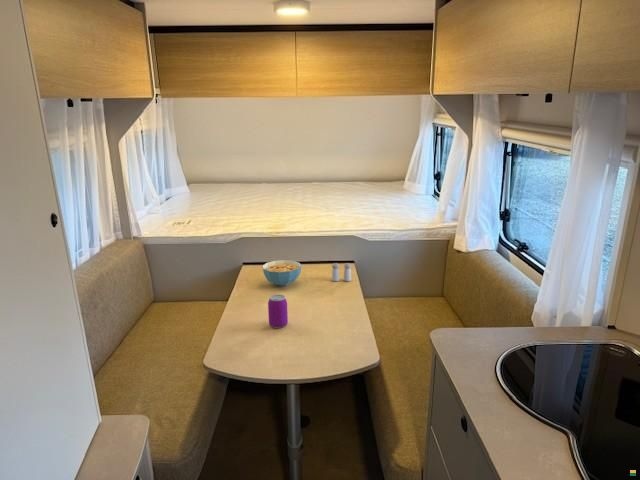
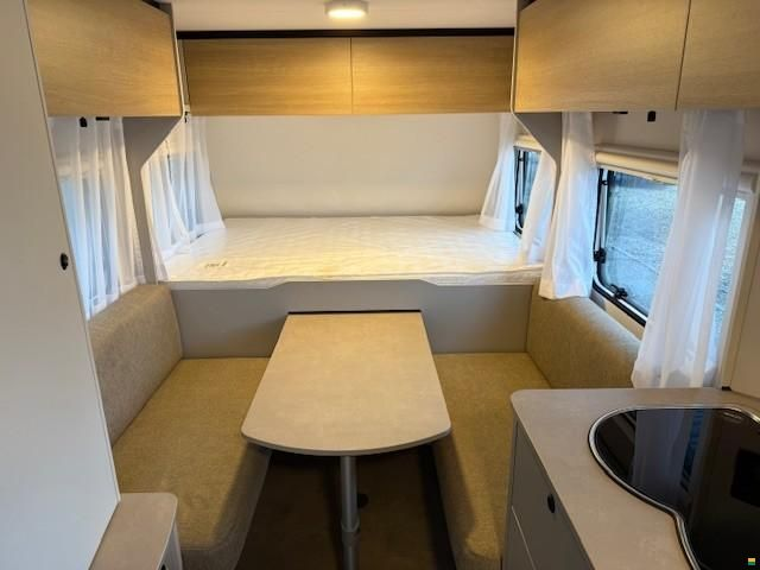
- salt and pepper shaker [331,262,352,282]
- beverage can [267,293,289,329]
- cereal bowl [261,259,302,287]
